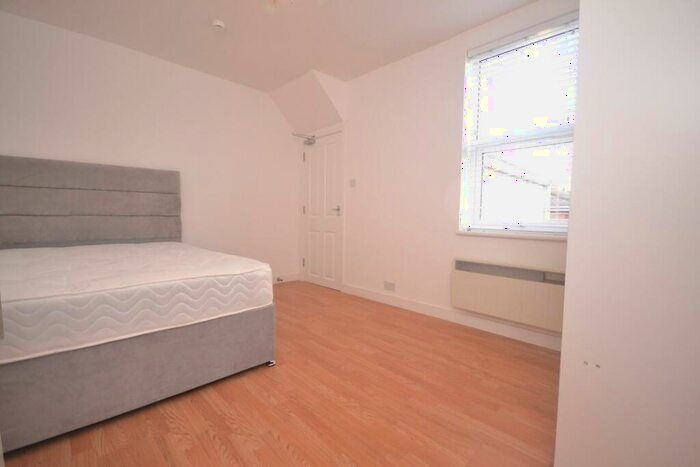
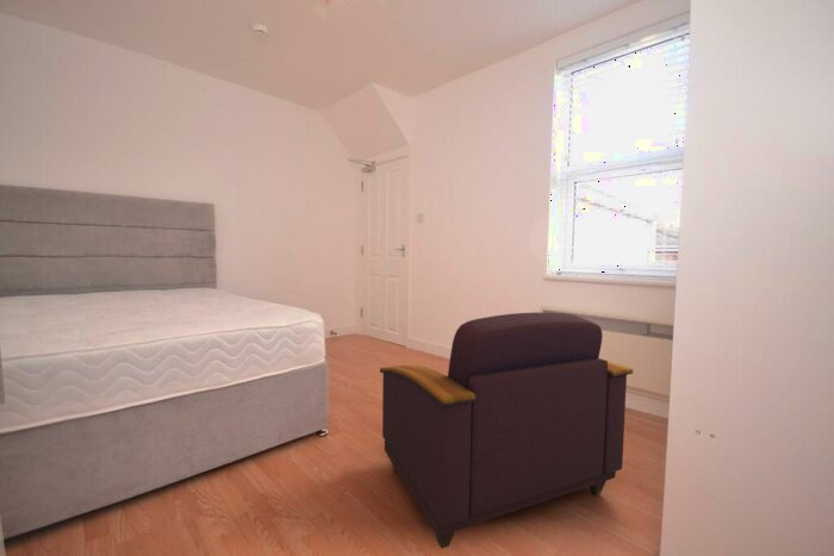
+ armchair [379,311,634,550]
